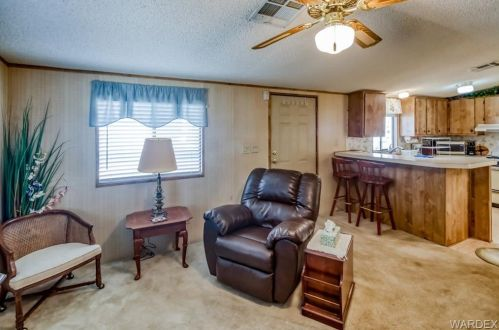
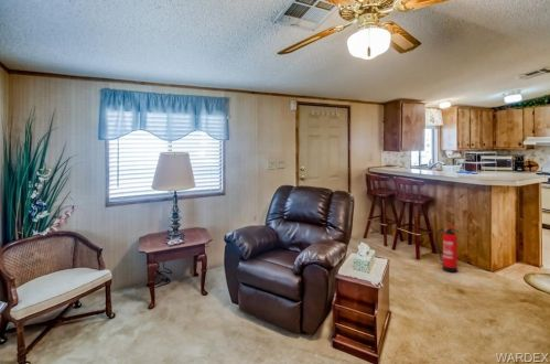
+ fire extinguisher [434,225,461,274]
